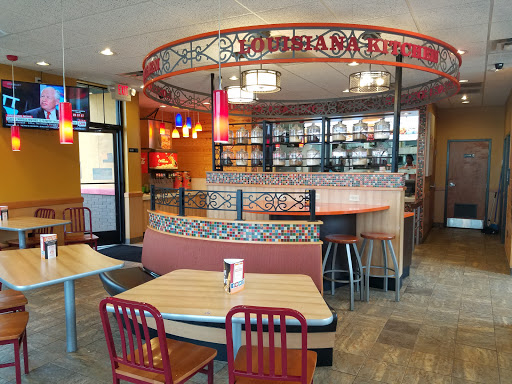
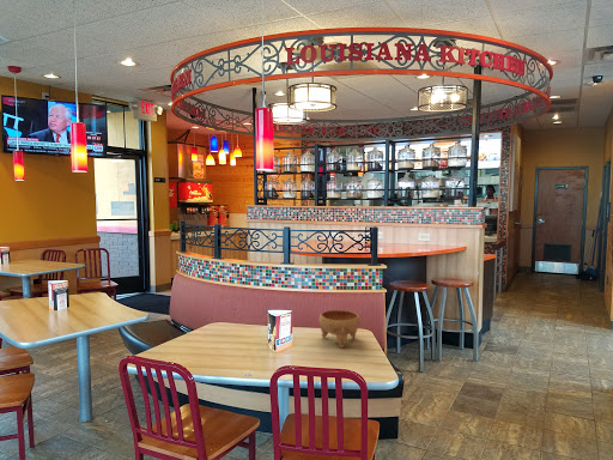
+ bowl [317,309,362,349]
